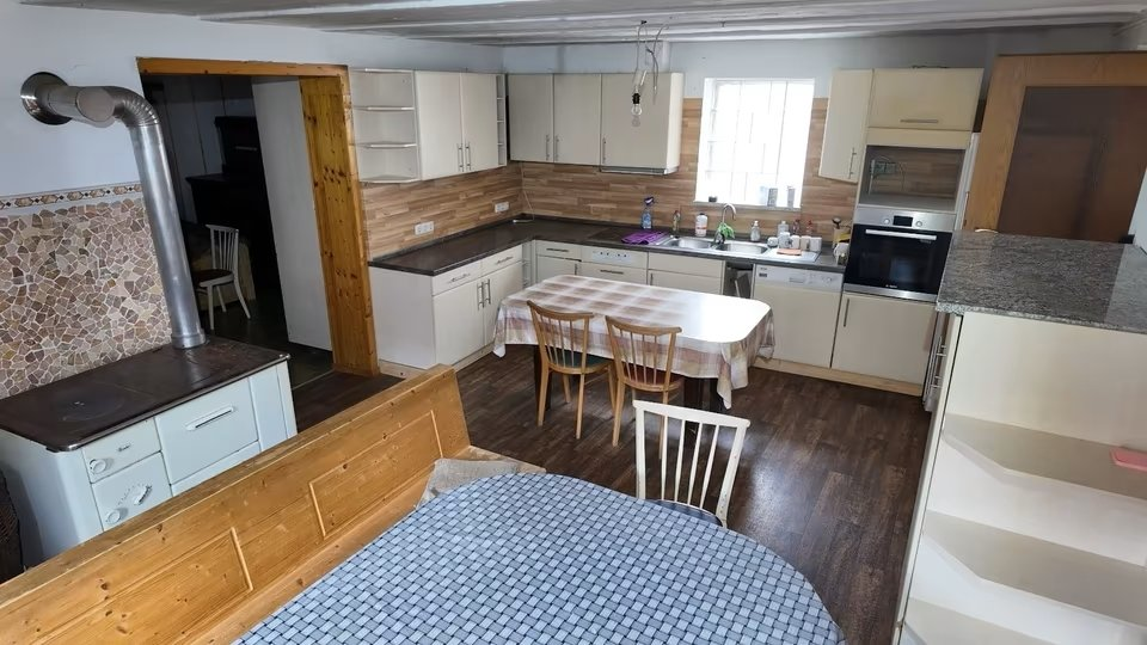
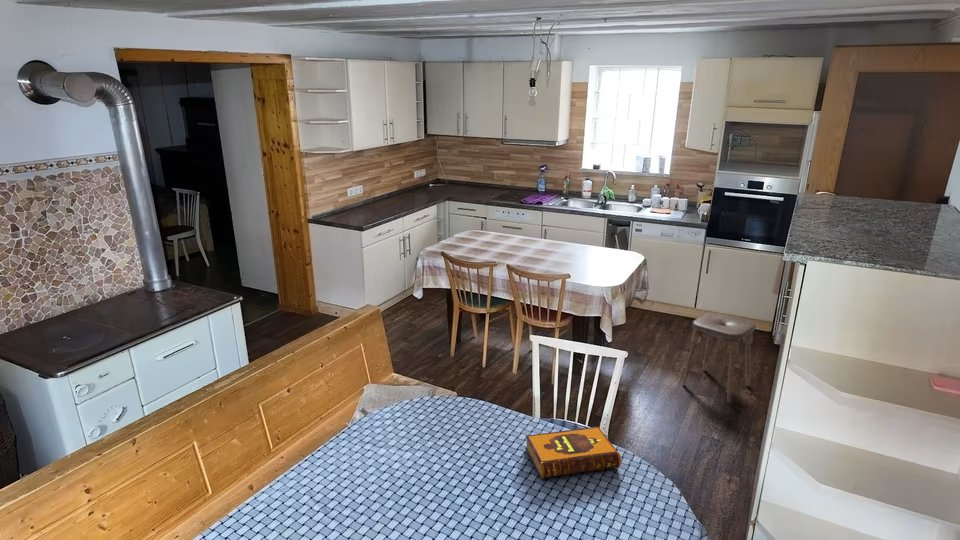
+ stool [681,312,757,403]
+ hardback book [524,426,622,480]
